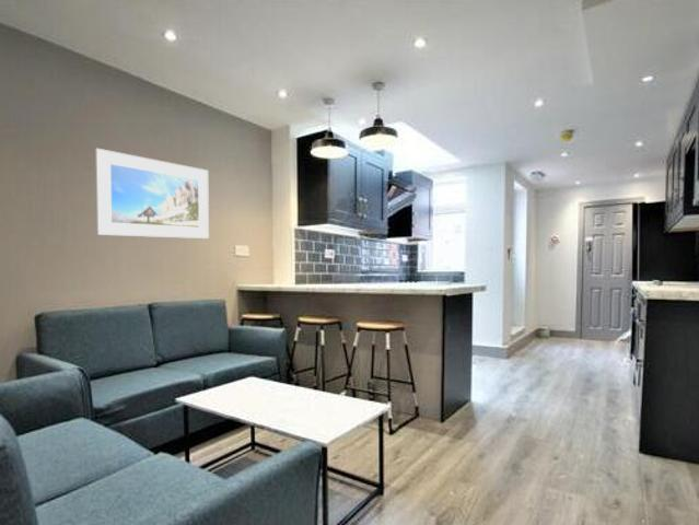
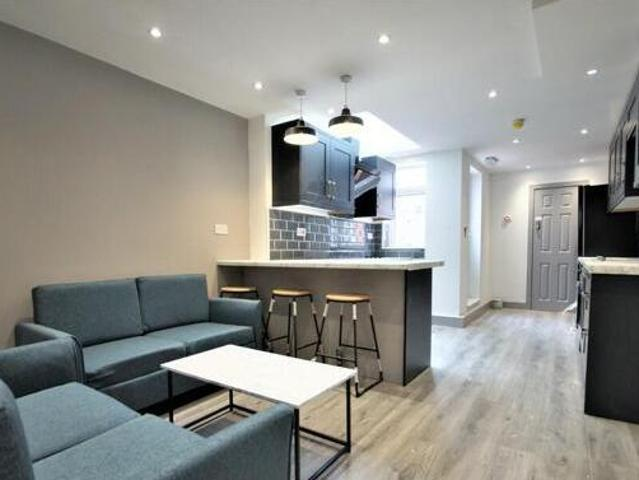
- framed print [94,148,210,240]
